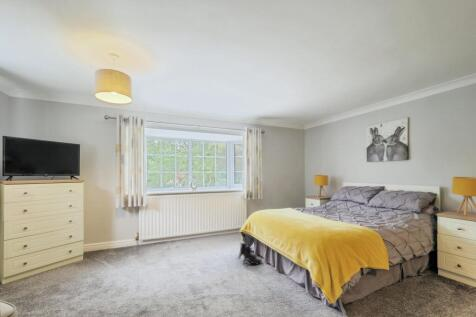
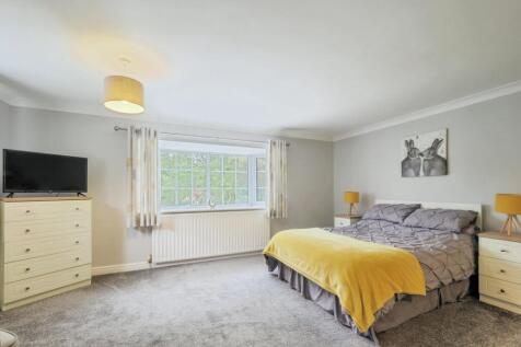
- boots [237,242,263,266]
